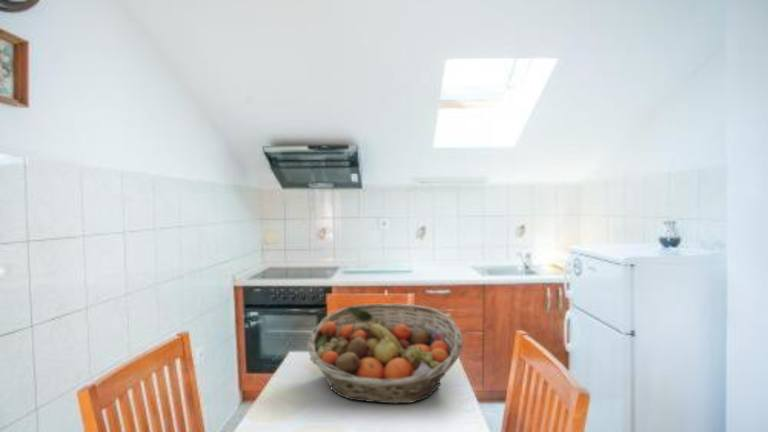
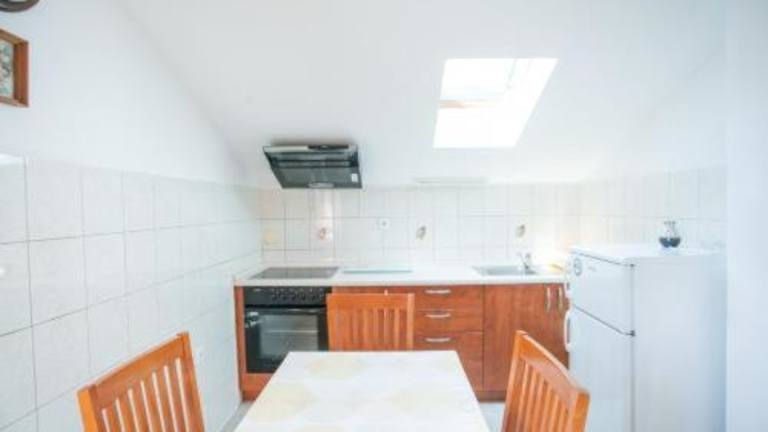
- fruit basket [306,303,464,405]
